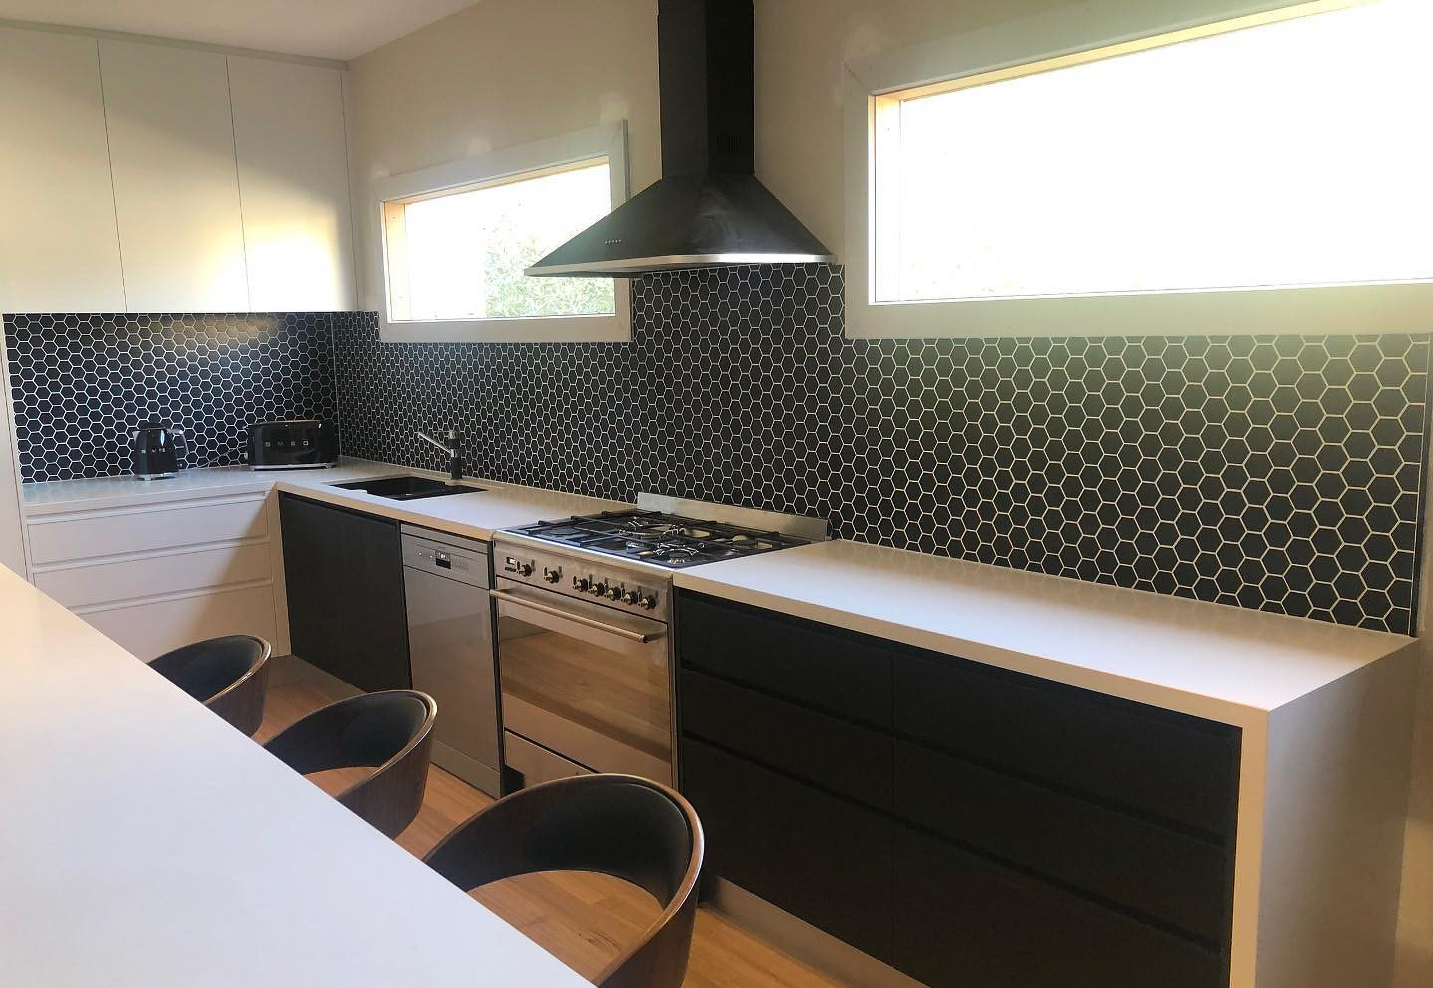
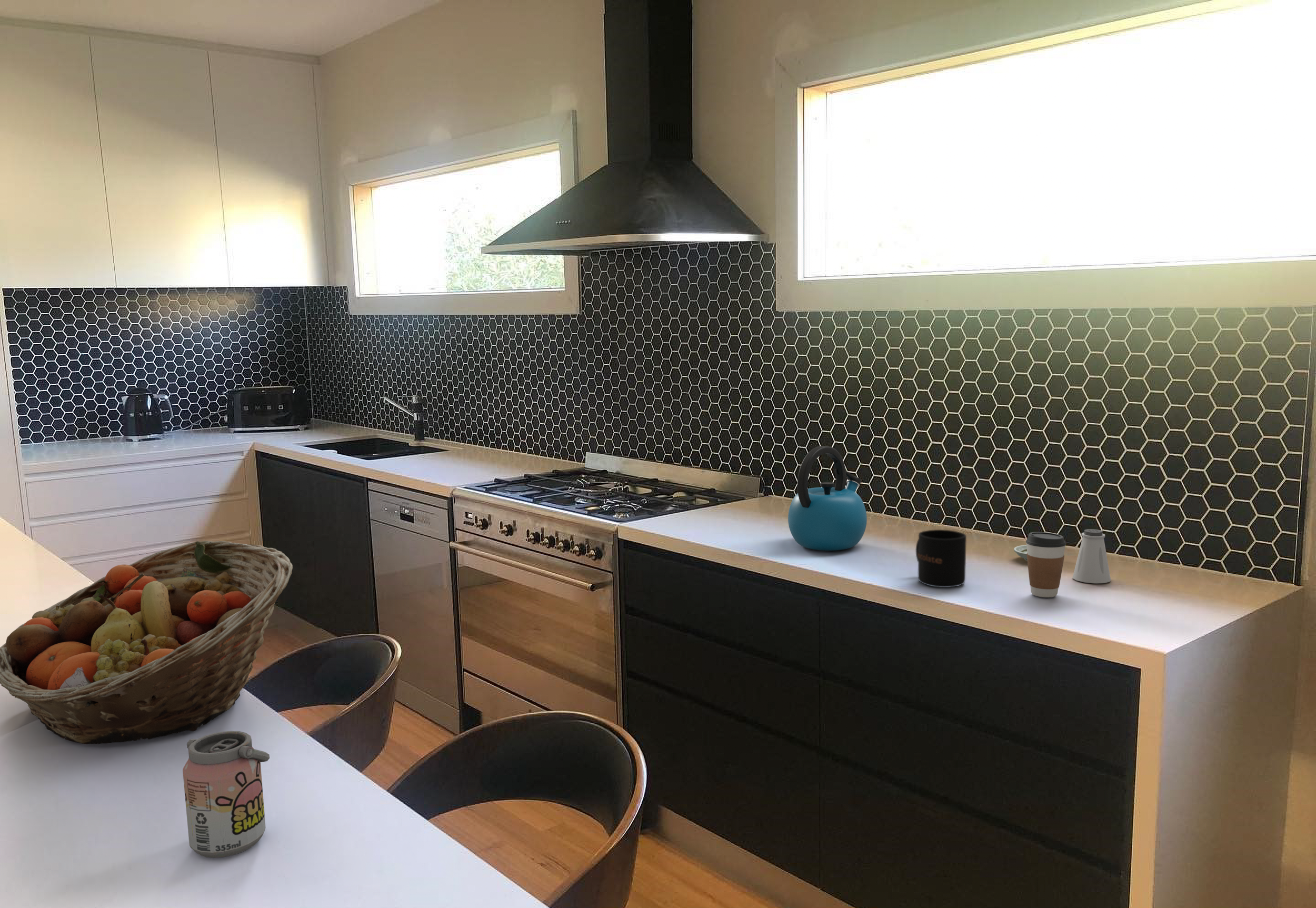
+ saucer [1013,544,1028,562]
+ beverage can [182,730,270,858]
+ coffee cup [1025,532,1066,598]
+ kettle [787,445,868,551]
+ saltshaker [1072,528,1111,584]
+ fruit basket [0,540,293,744]
+ mug [915,529,967,588]
